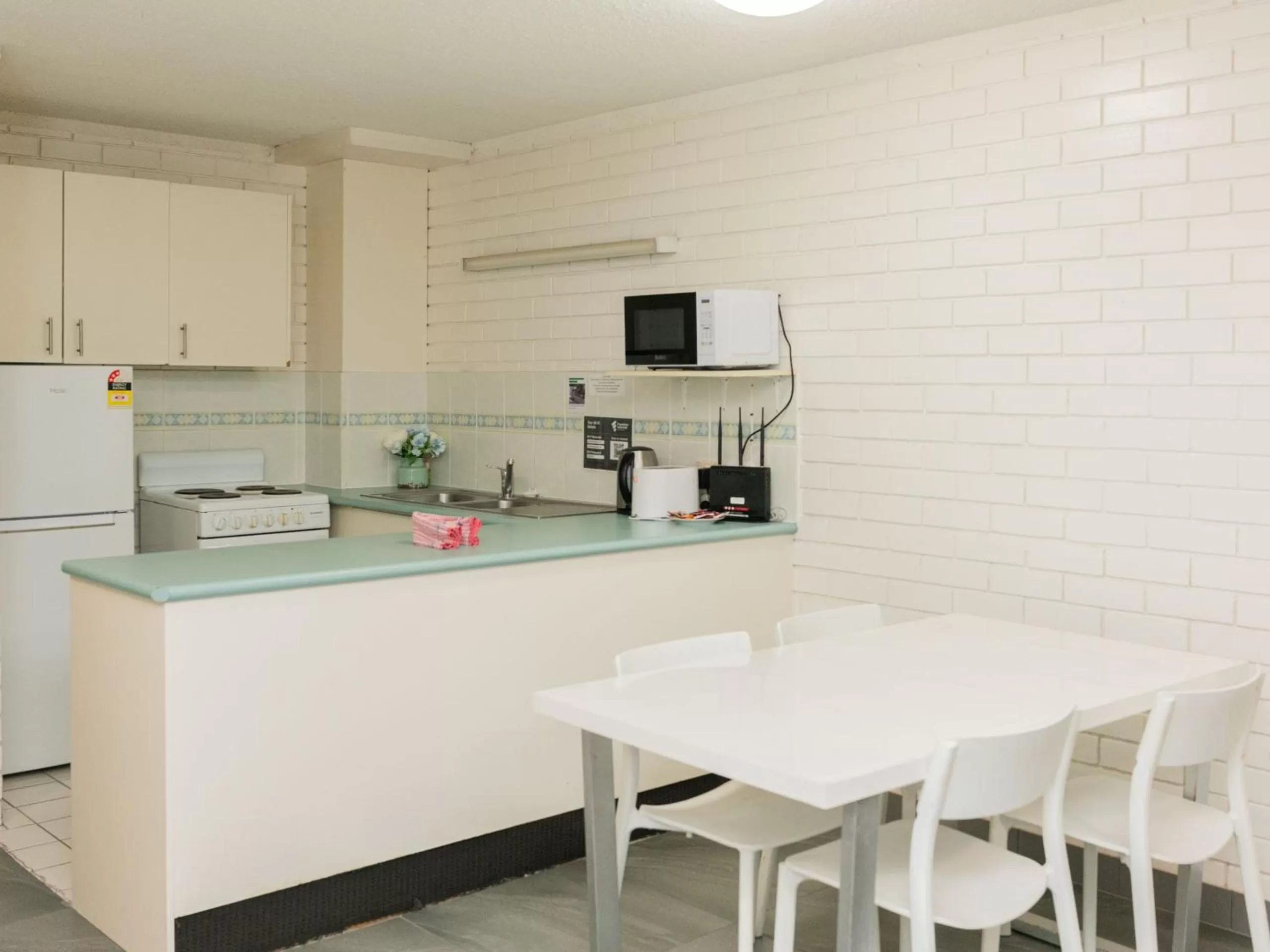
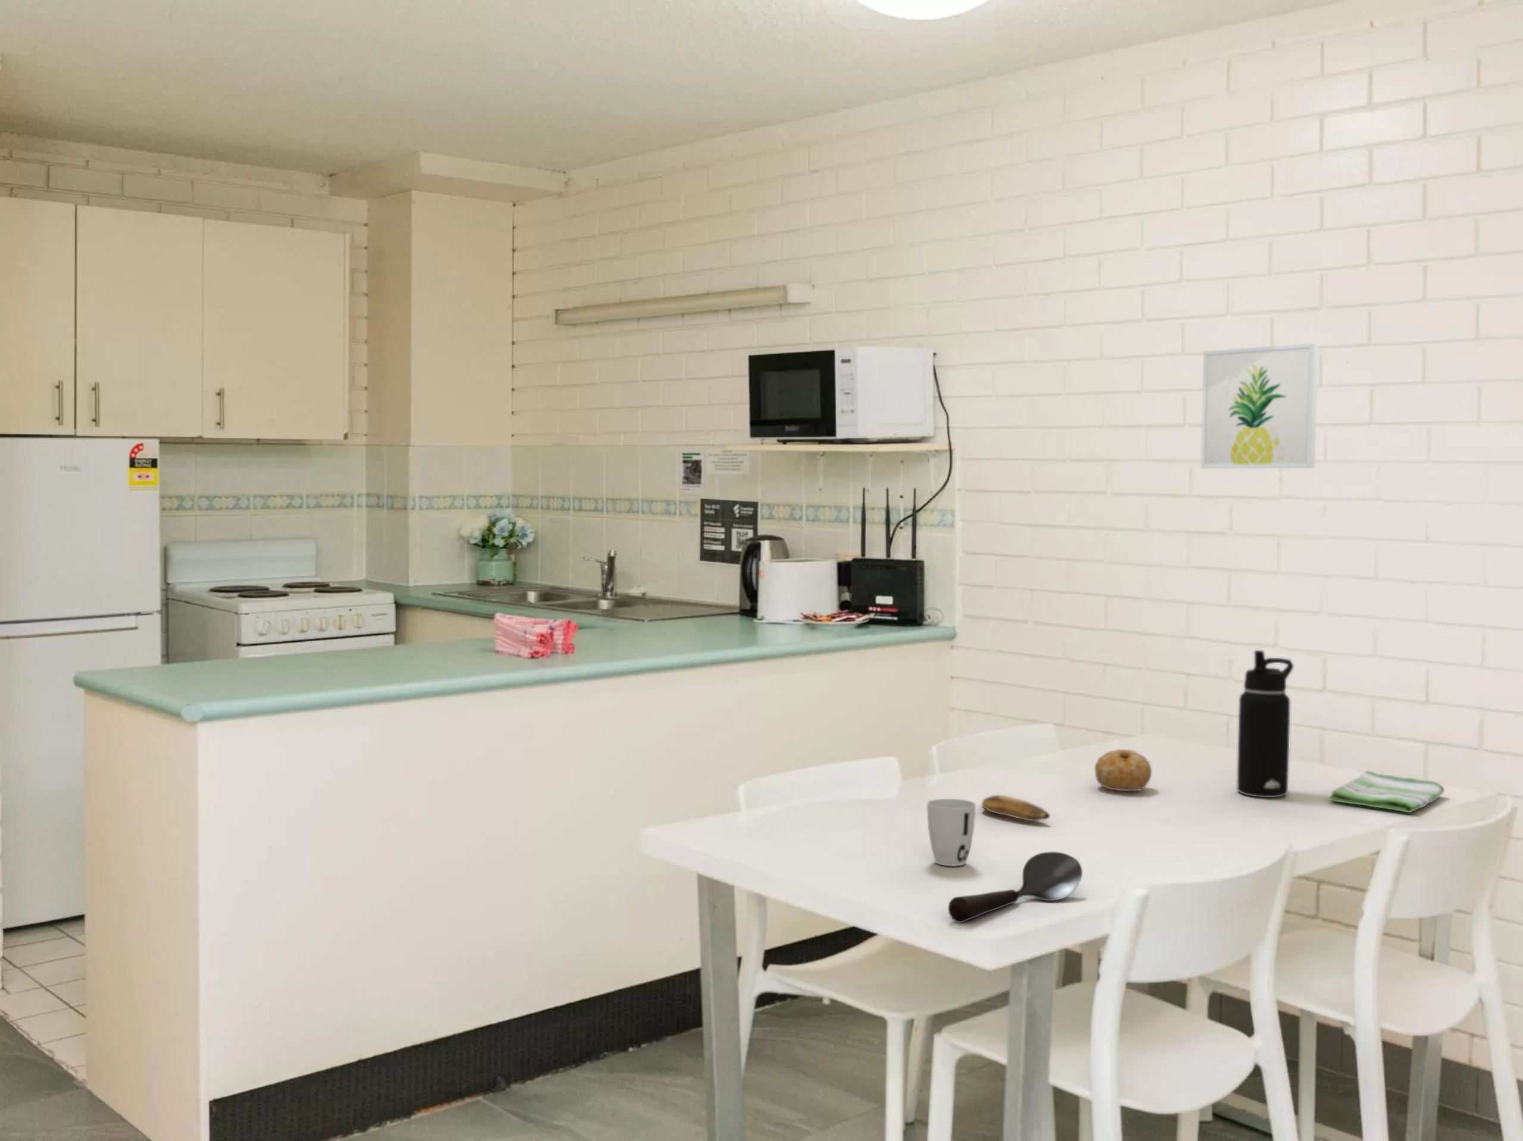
+ fruit [1094,749,1152,791]
+ spoon [947,851,1083,924]
+ water bottle [1236,650,1294,798]
+ wall art [1200,343,1319,470]
+ cup [926,798,976,867]
+ banana [981,795,1051,822]
+ dish towel [1329,771,1445,814]
